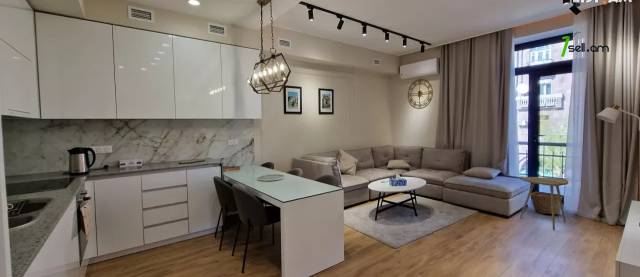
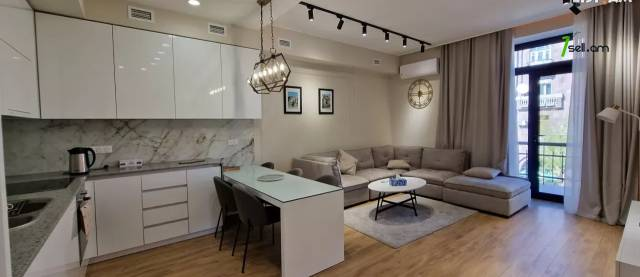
- side table [518,176,569,232]
- basket [530,191,563,215]
